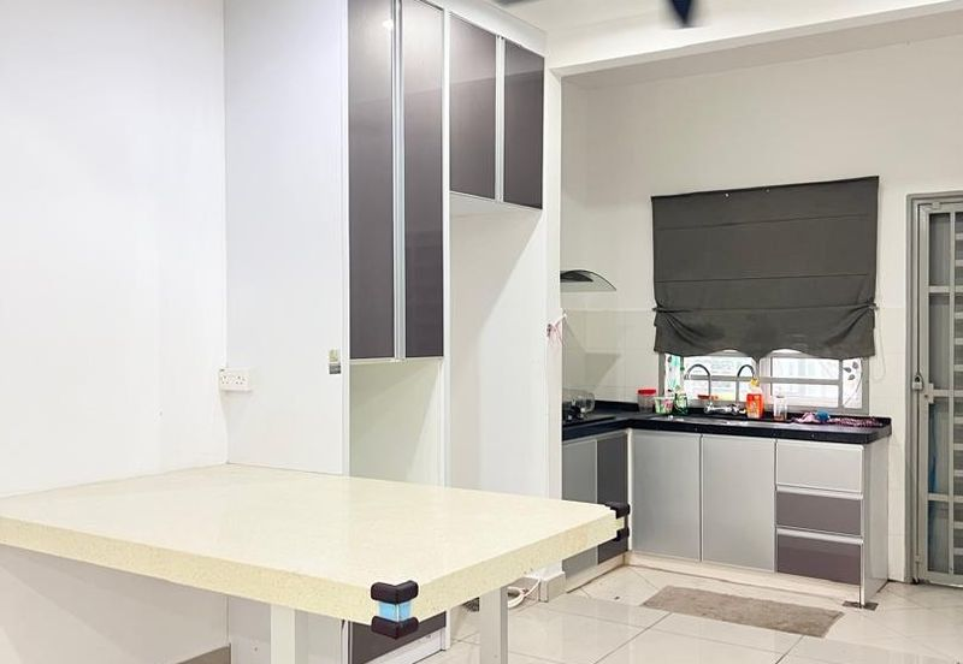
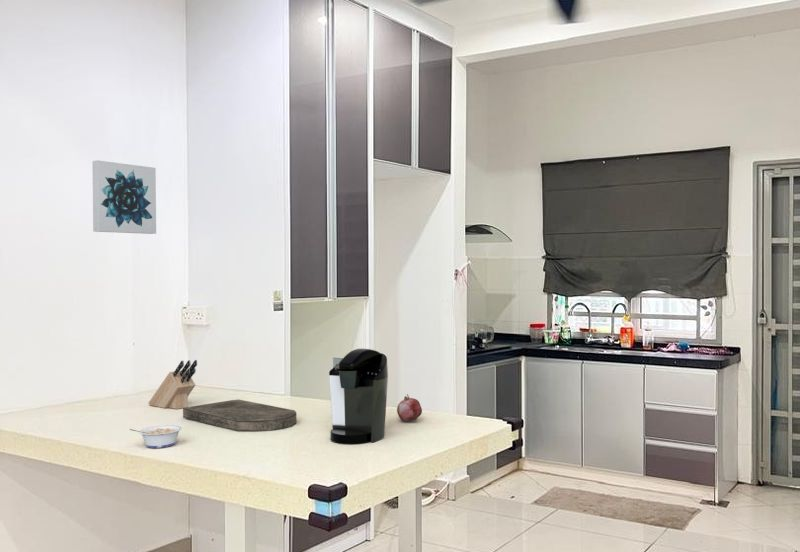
+ wall art [91,159,157,235]
+ legume [129,424,183,449]
+ cutting board [182,398,298,433]
+ knife block [148,359,198,410]
+ coffee maker [328,348,389,445]
+ fruit [396,393,423,422]
